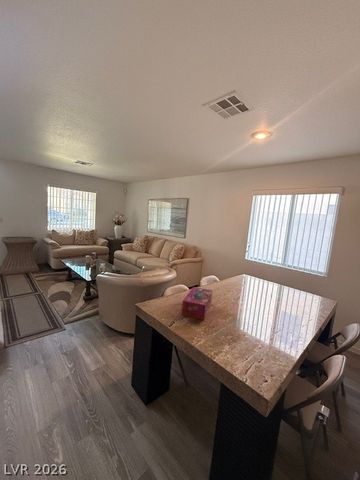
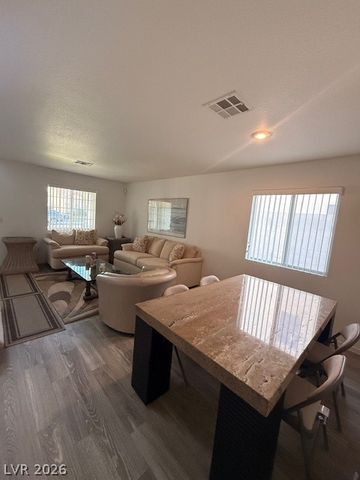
- tissue box [181,286,213,321]
